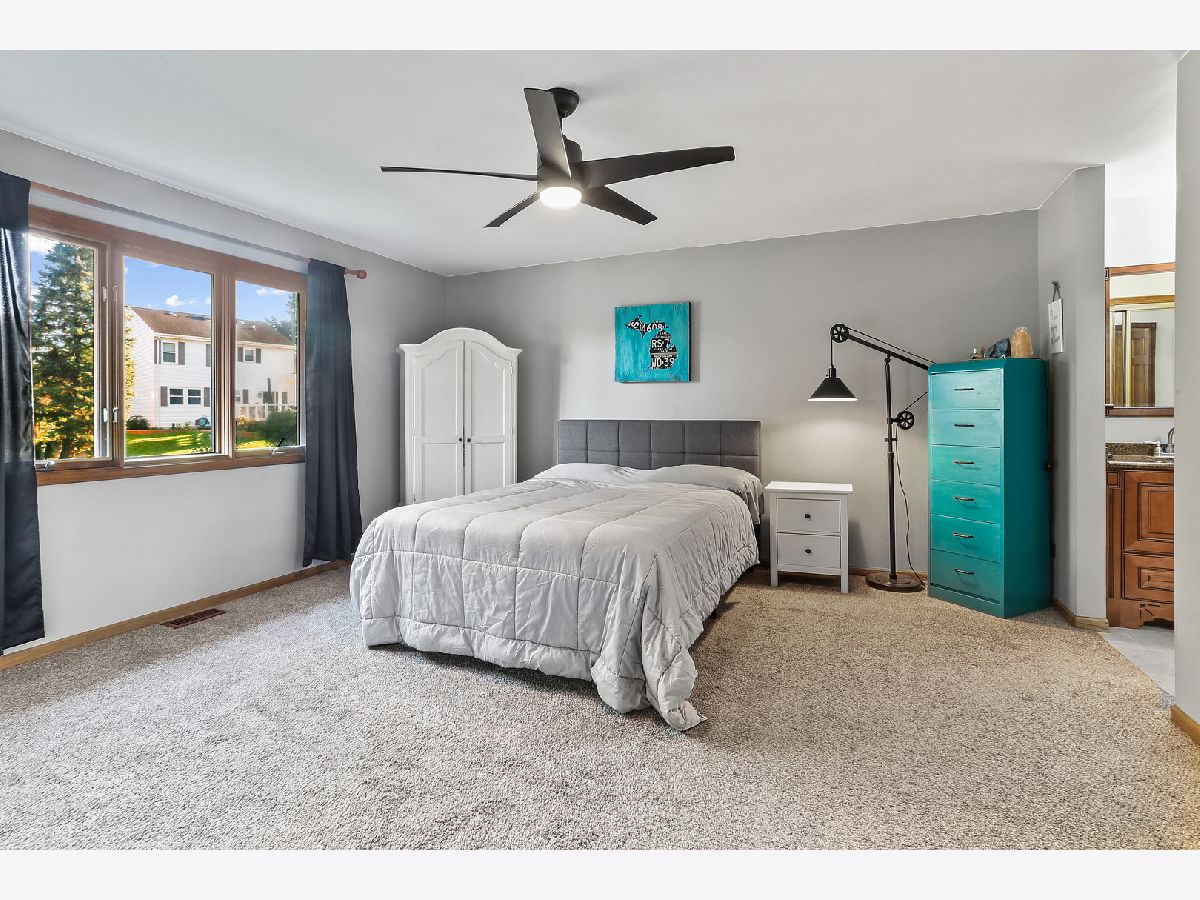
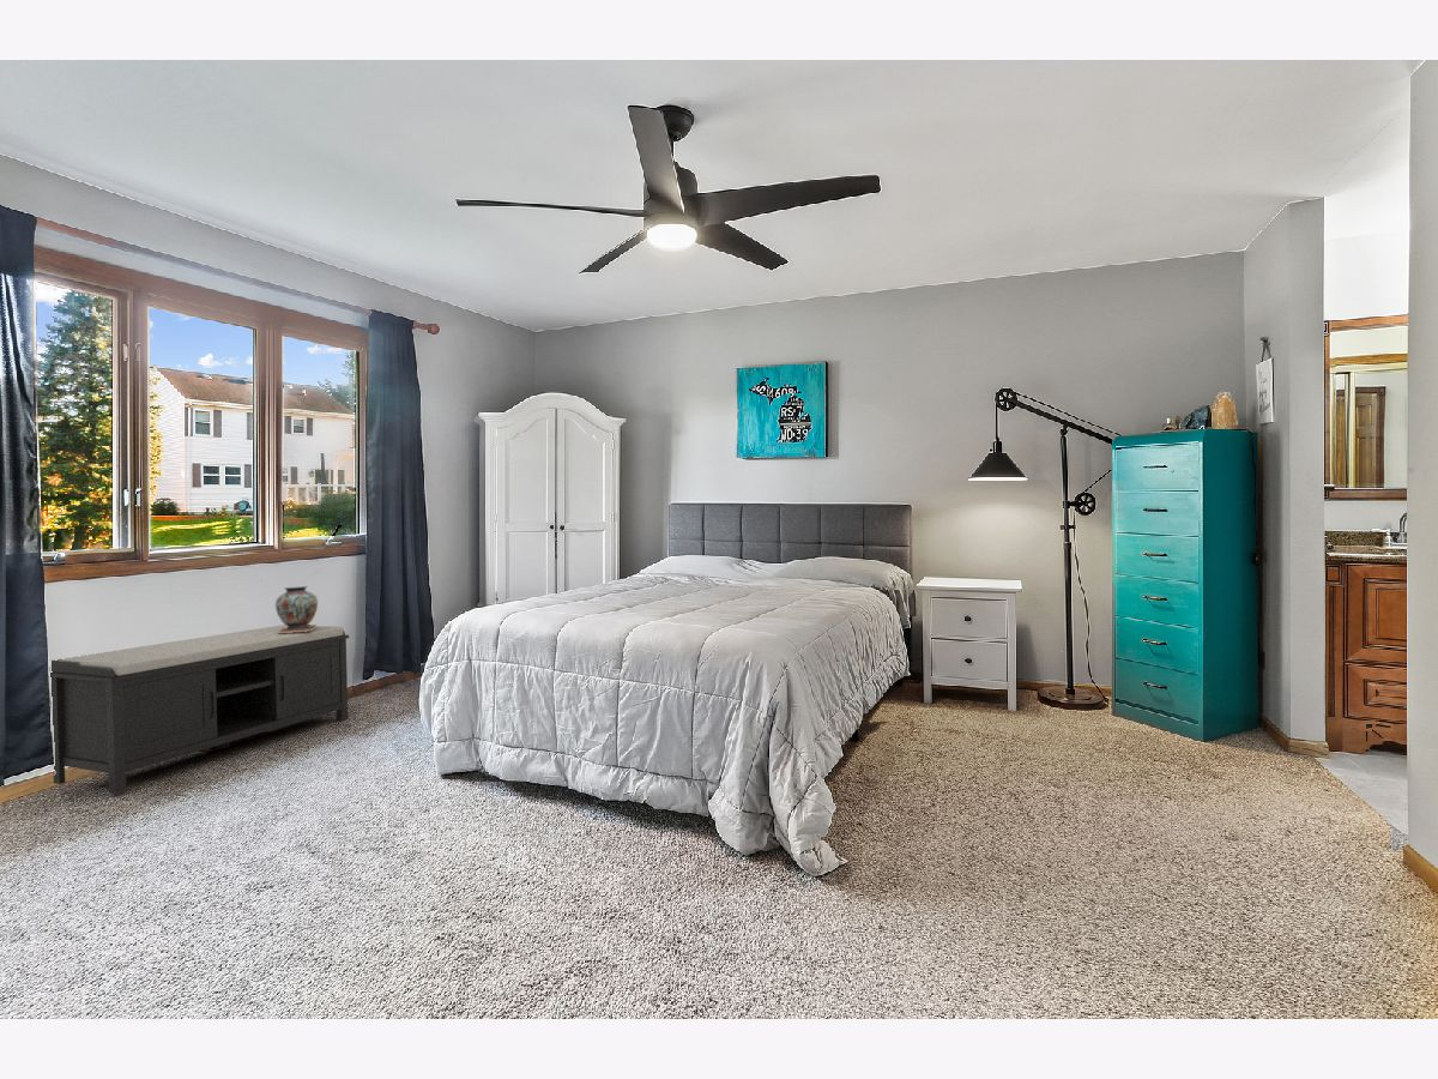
+ bench [49,623,350,795]
+ decorative vase [274,585,319,633]
